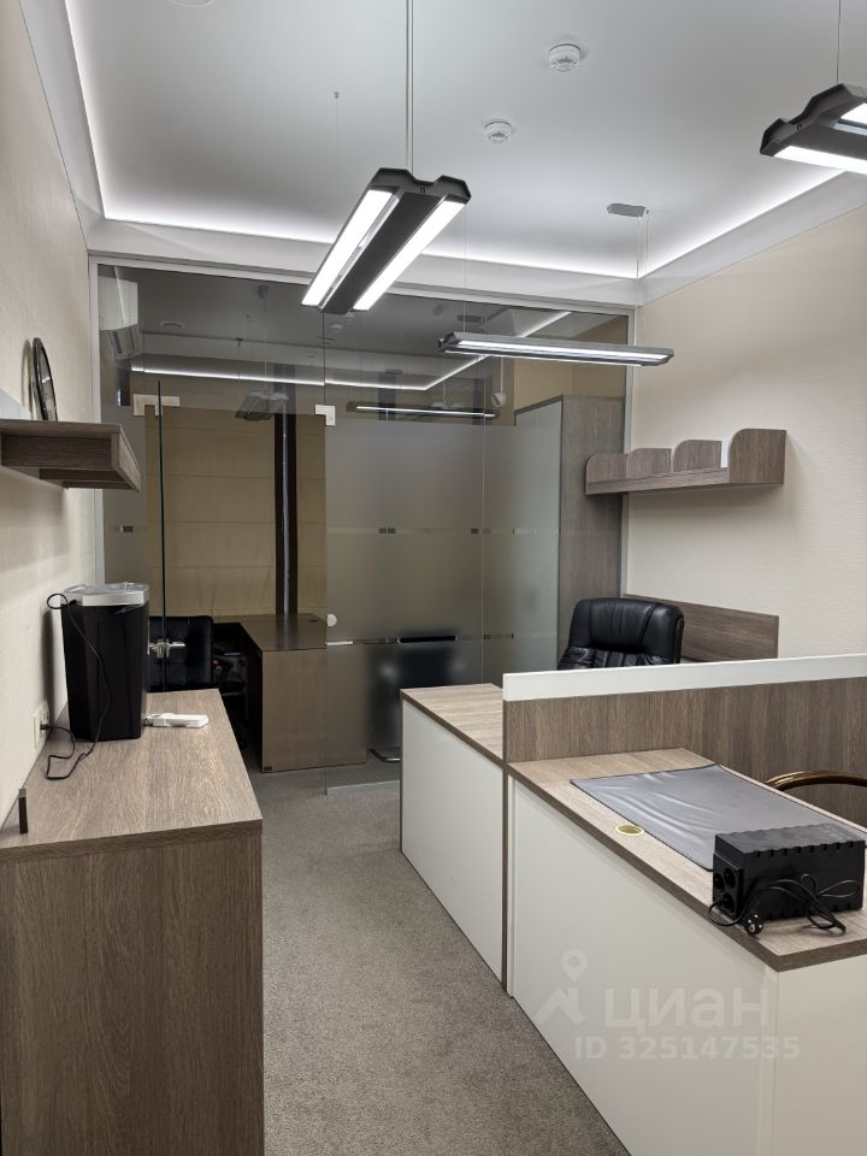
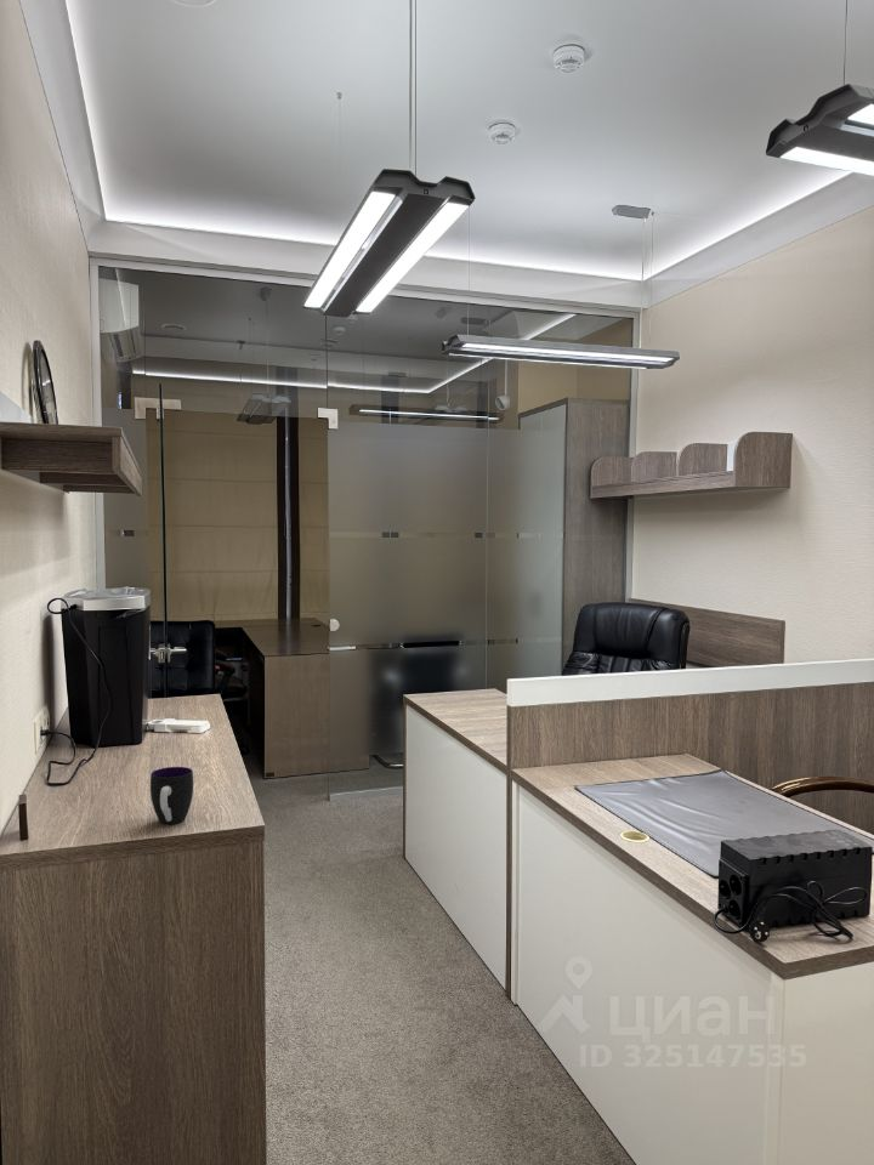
+ cup [149,766,194,825]
